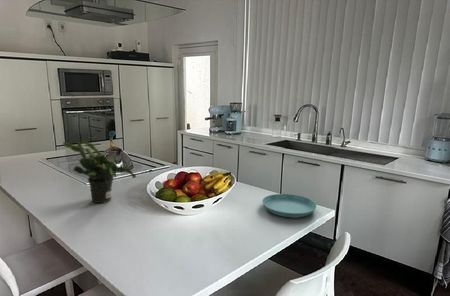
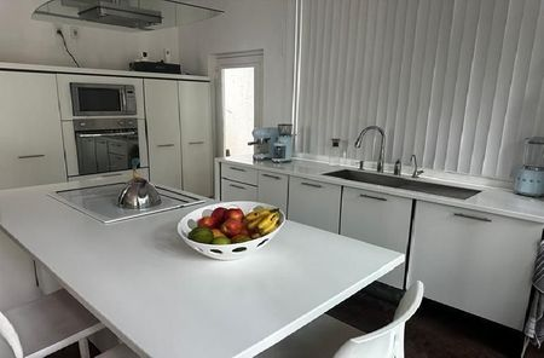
- potted plant [62,139,137,204]
- saucer [261,193,318,219]
